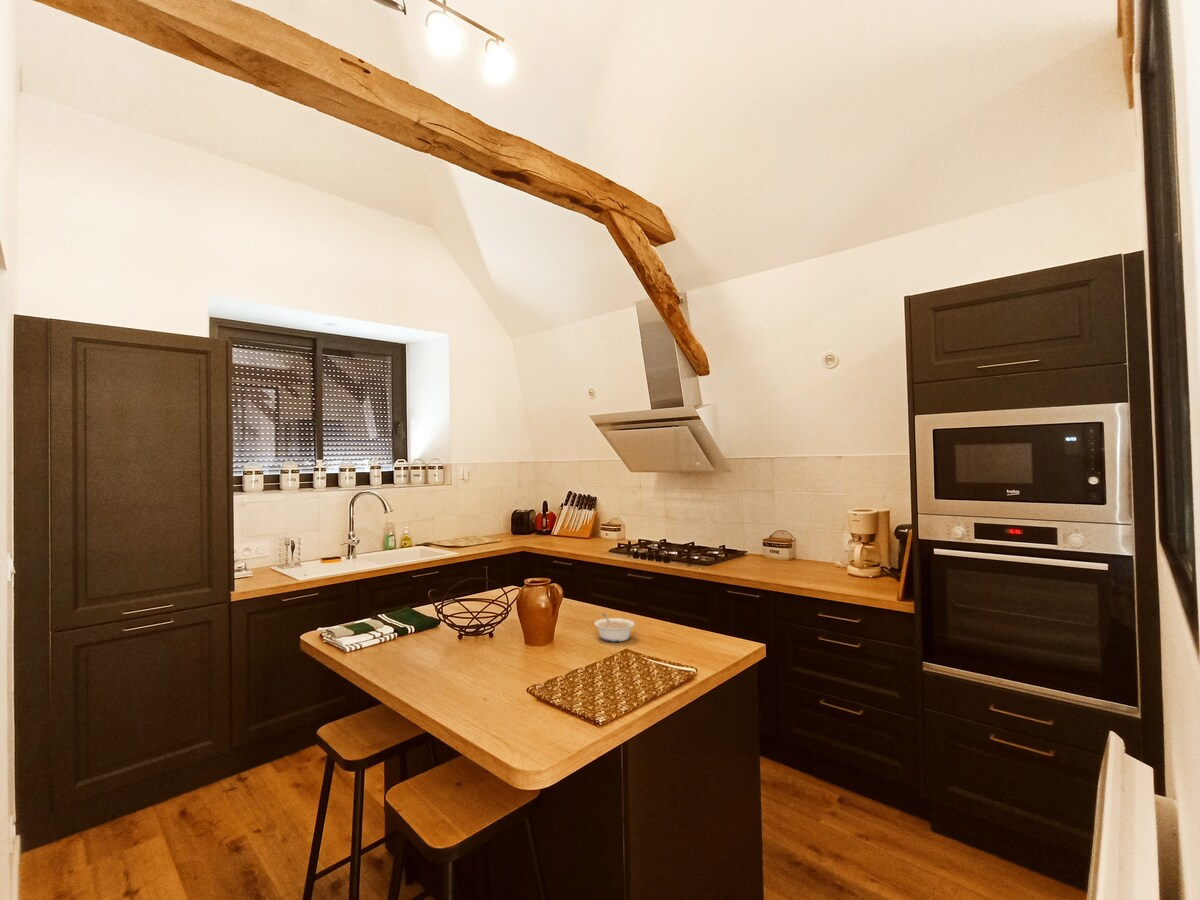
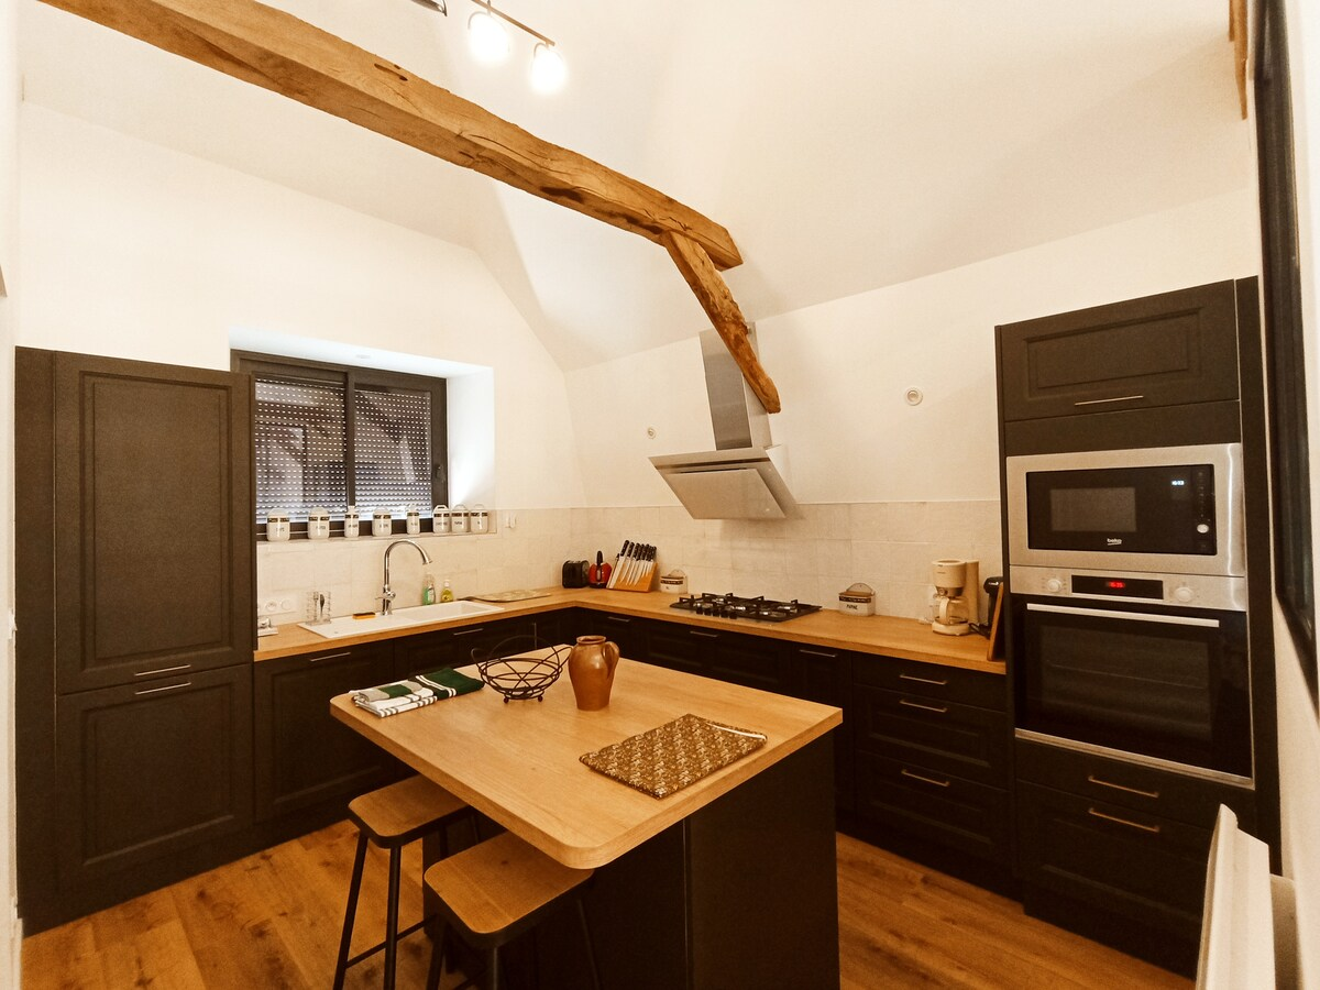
- legume [593,612,636,643]
